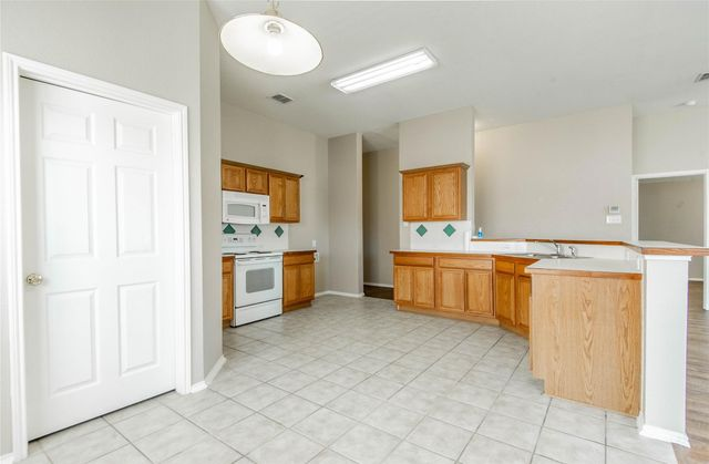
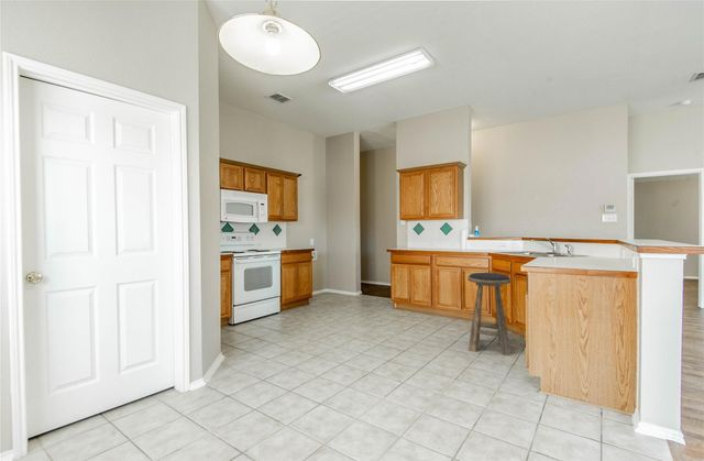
+ stool [466,272,512,356]
